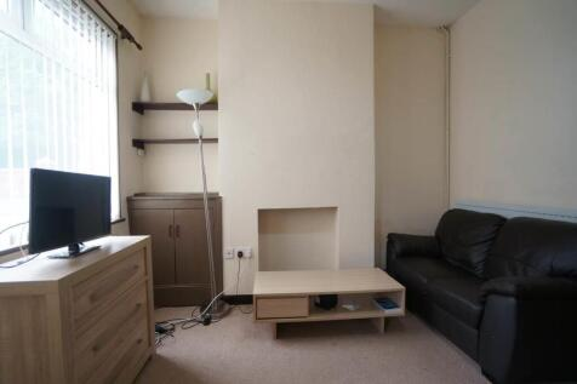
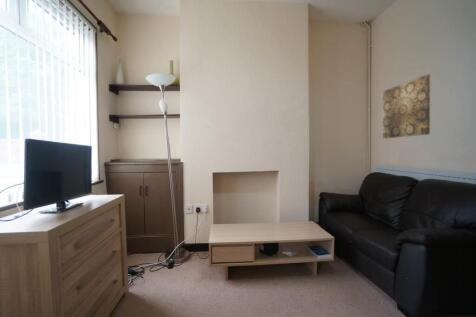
+ wall art [382,73,432,139]
